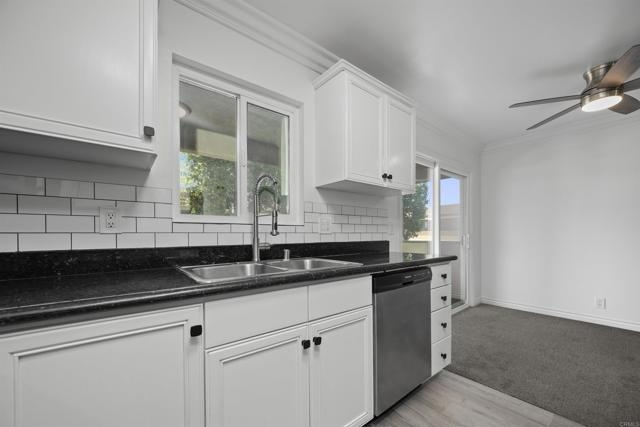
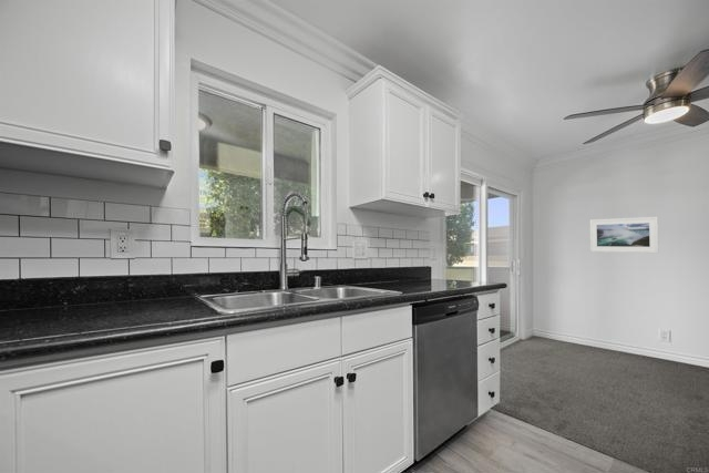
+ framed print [589,216,659,254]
